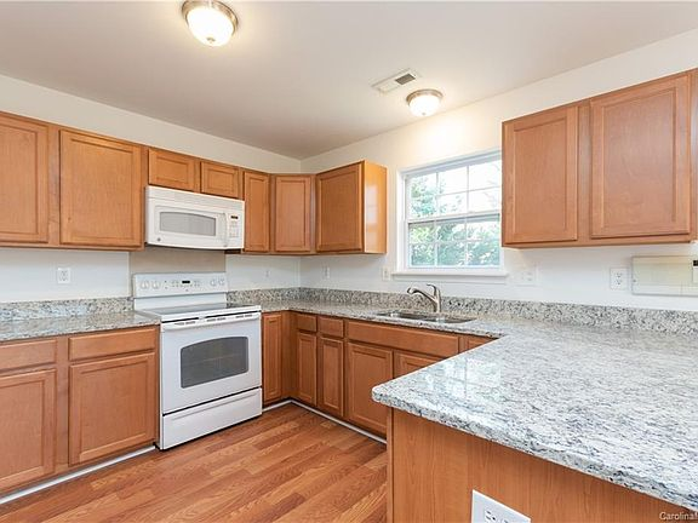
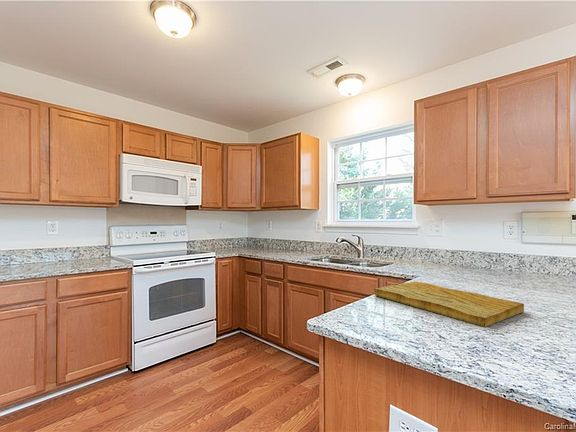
+ cutting board [373,281,525,328]
